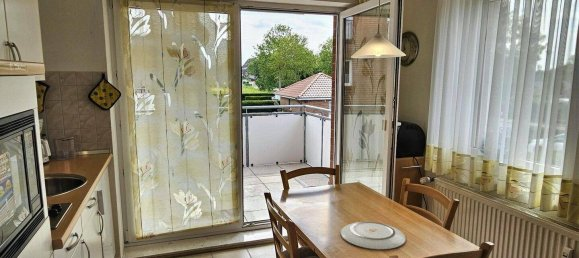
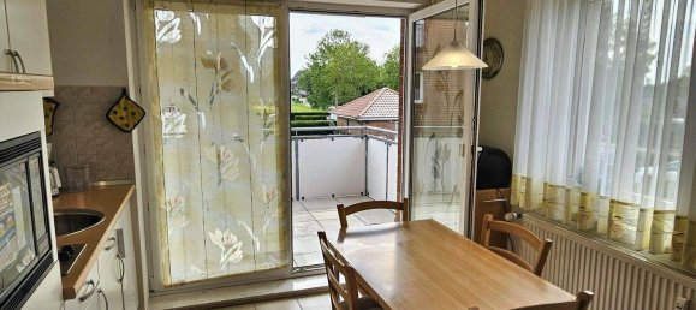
- plate [340,221,407,250]
